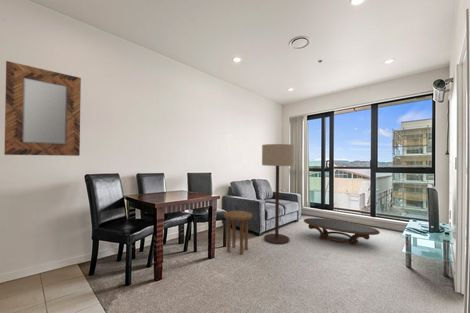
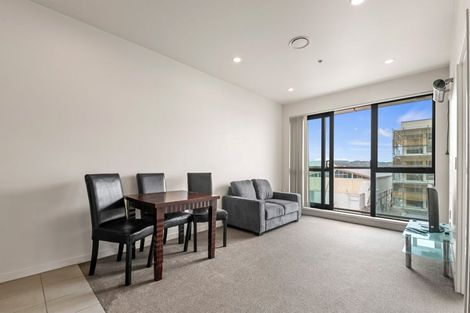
- side table [223,210,253,256]
- home mirror [3,60,82,157]
- floor lamp [261,143,295,245]
- coffee table [303,217,381,246]
